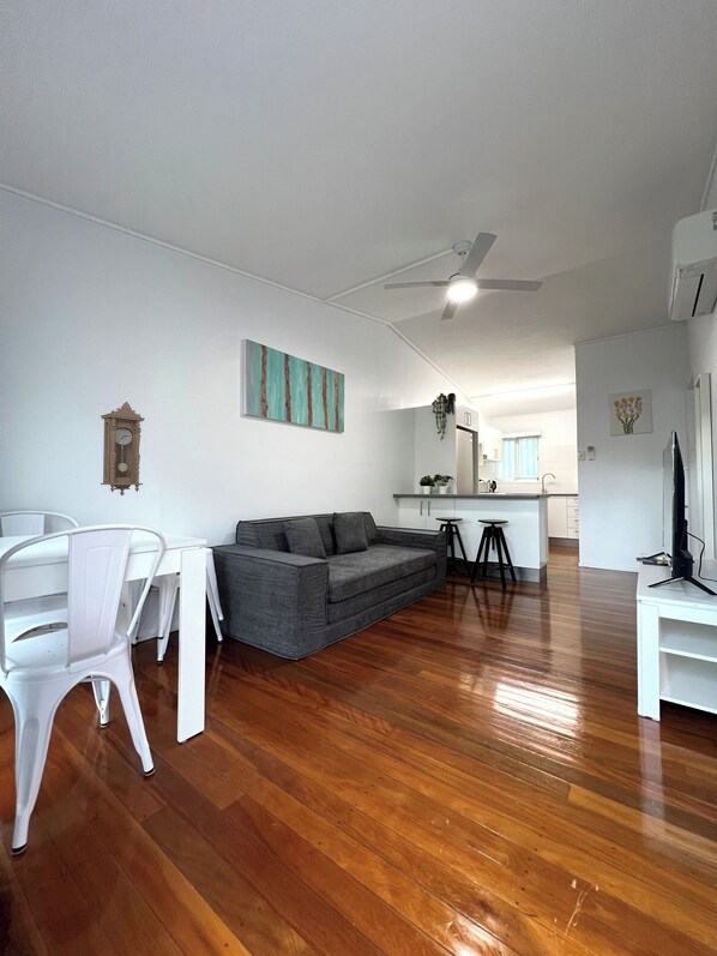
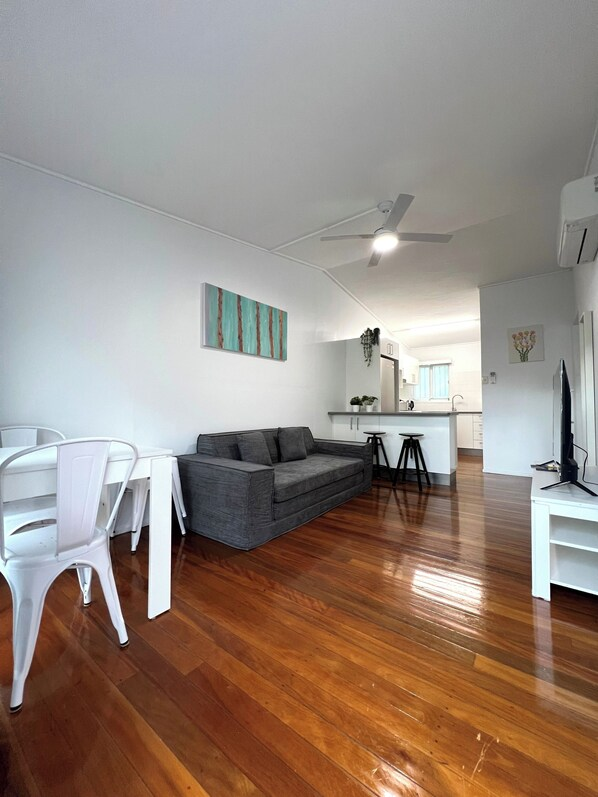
- pendulum clock [100,401,145,497]
